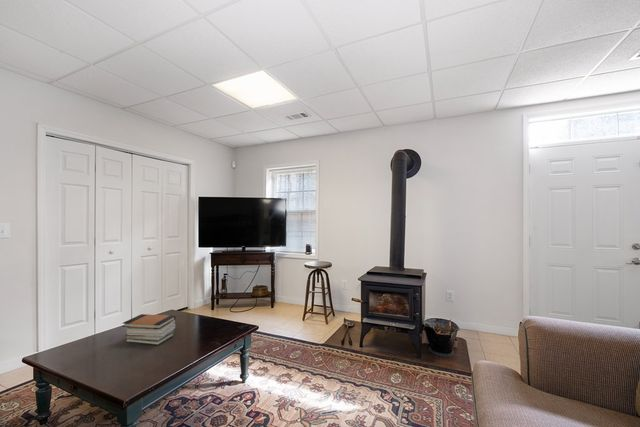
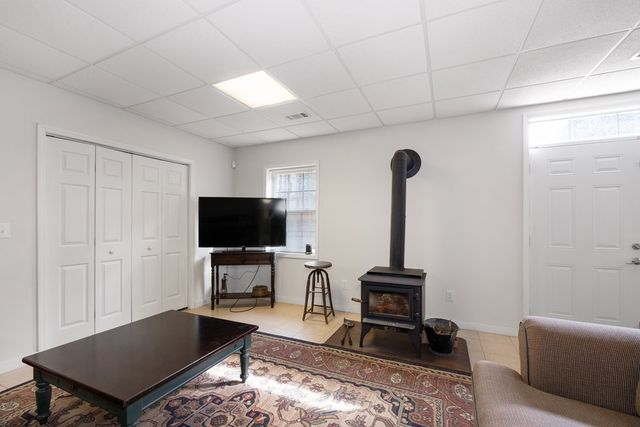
- book stack [121,313,177,346]
